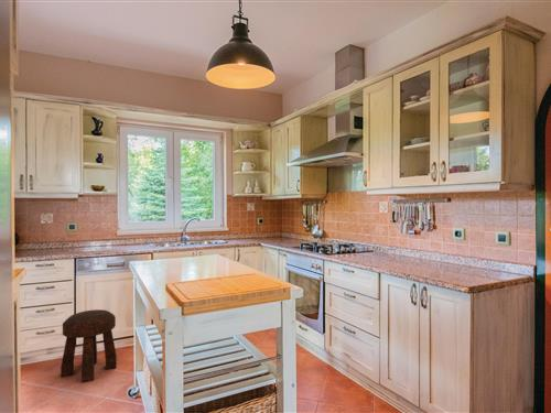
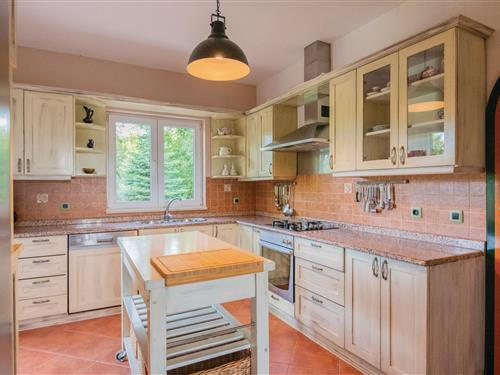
- stool [60,308,118,383]
